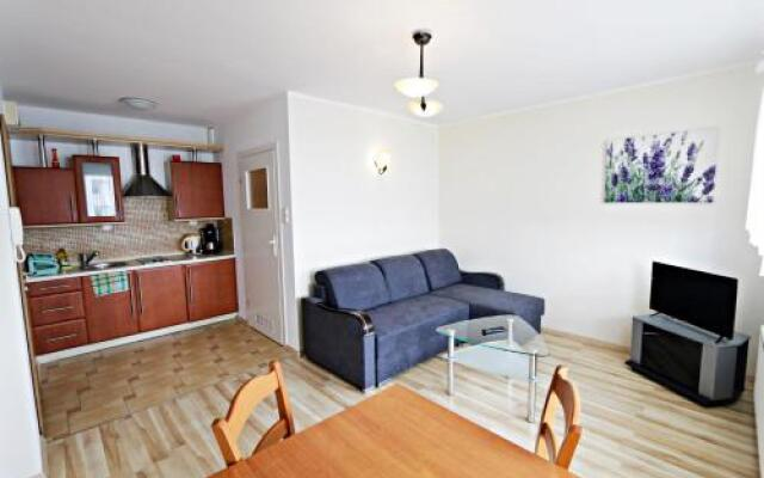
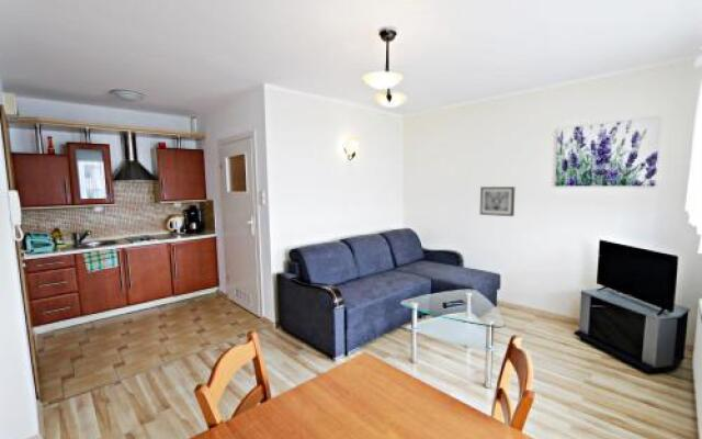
+ wall art [479,185,516,217]
